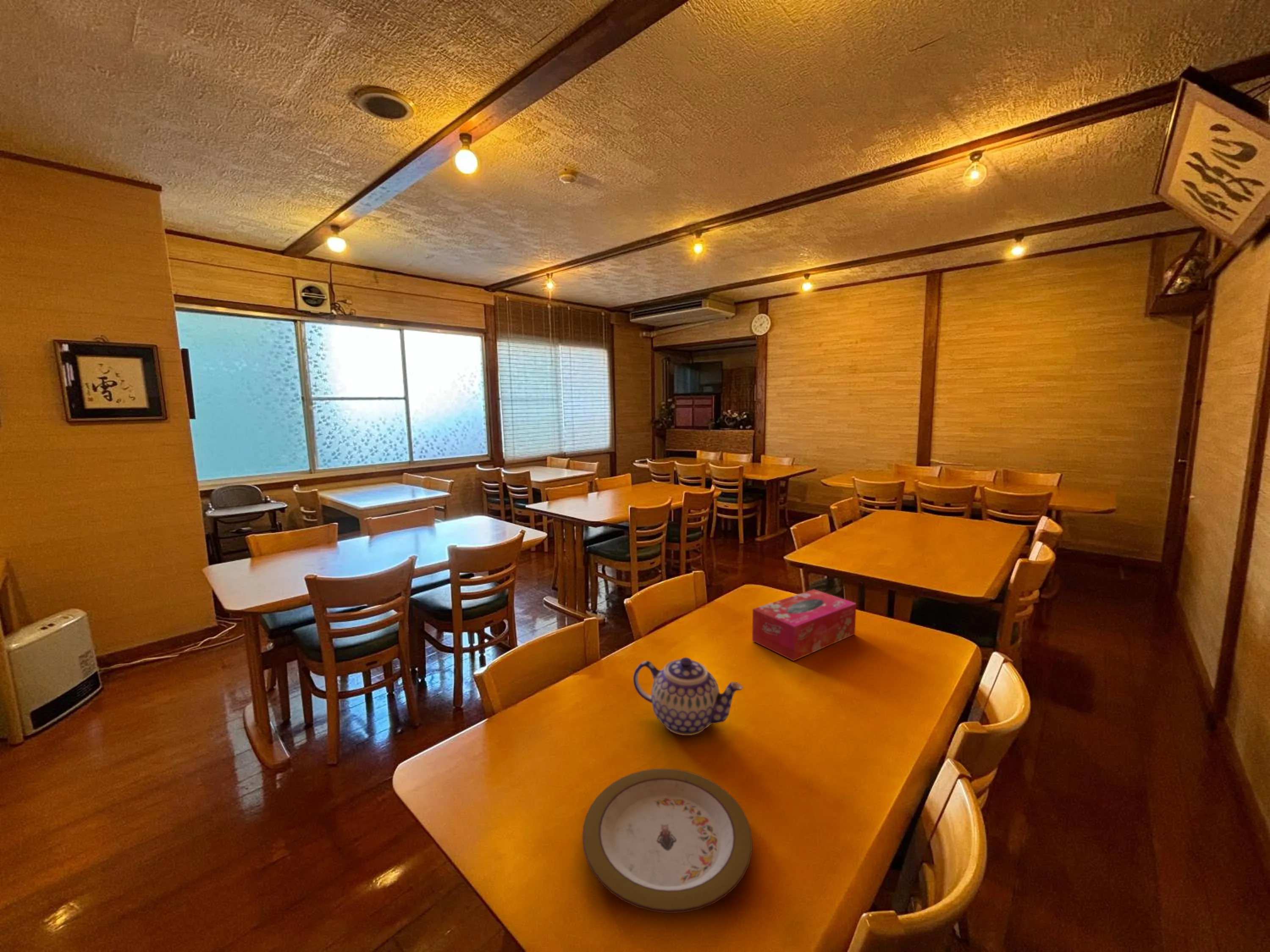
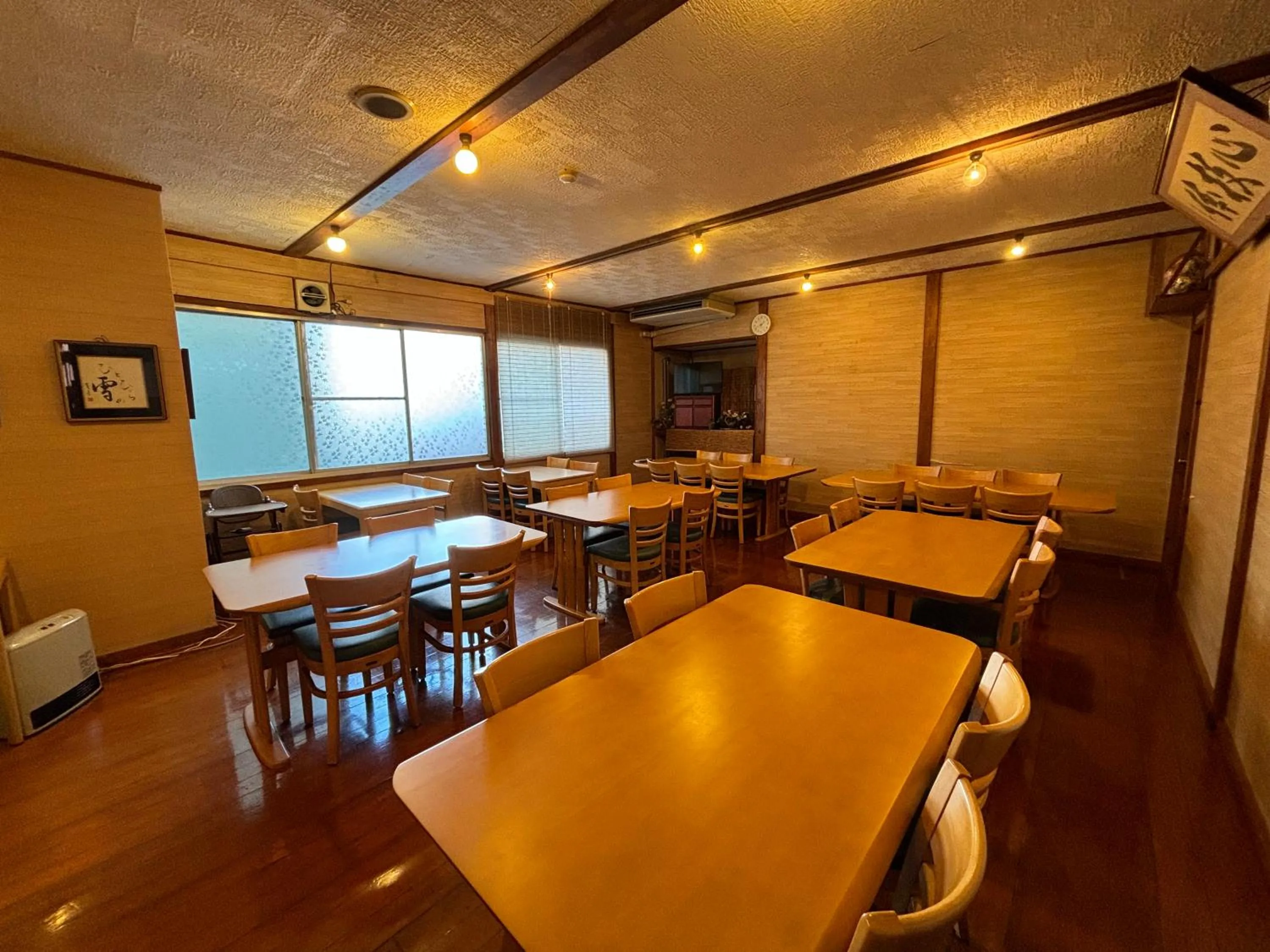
- teapot [633,657,743,736]
- plate [582,768,753,913]
- tissue box [752,589,857,661]
